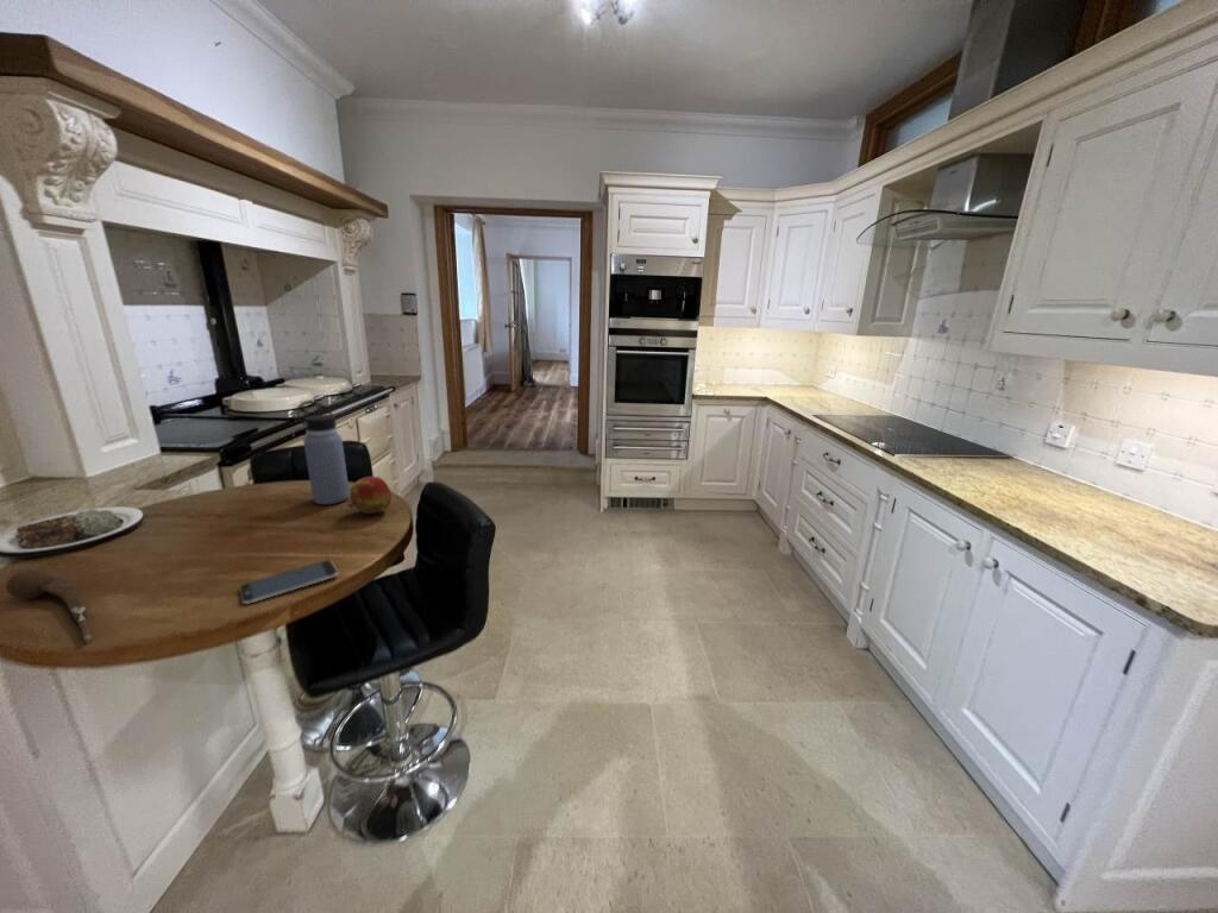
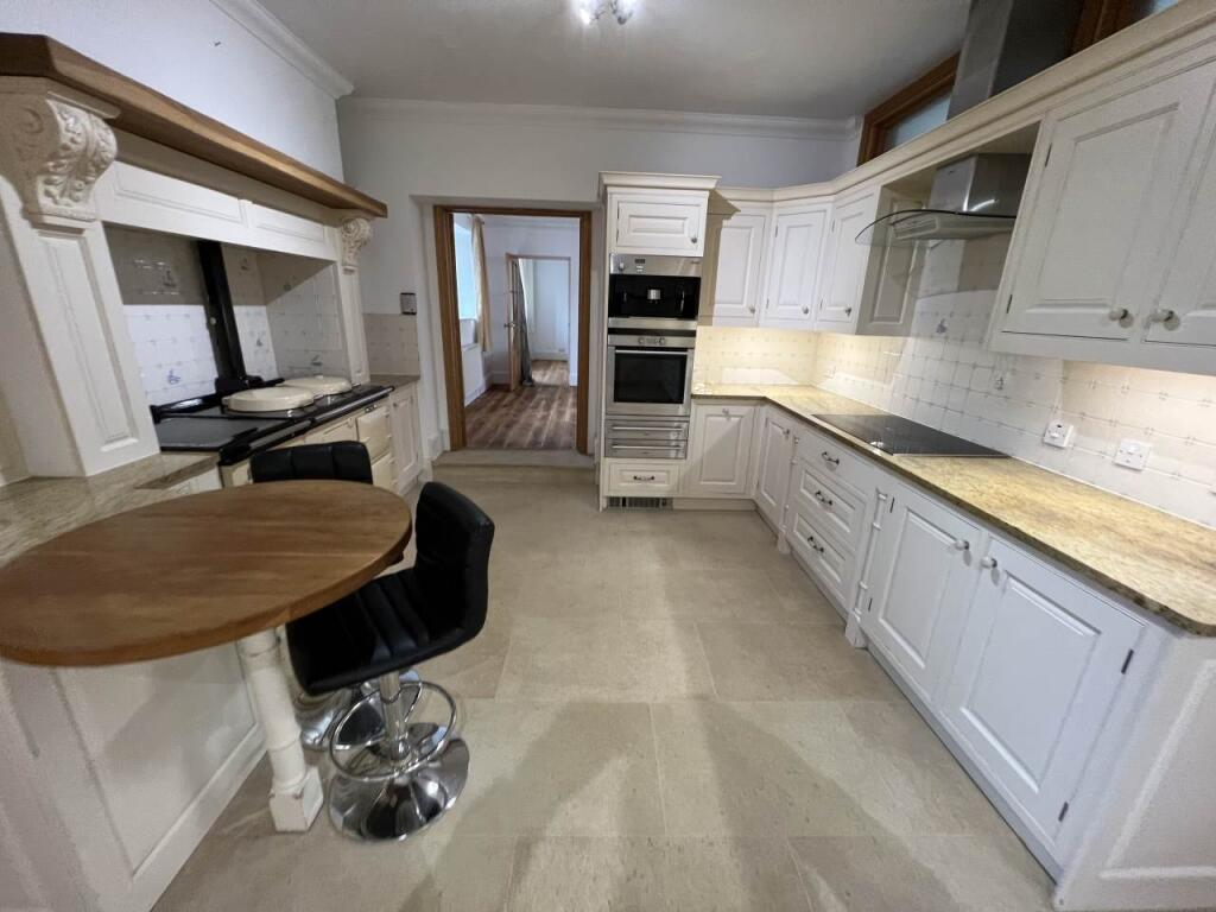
- water bottle [296,401,350,505]
- fruit [345,476,393,515]
- spoon [5,567,93,643]
- smartphone [238,559,339,605]
- plate [0,505,144,559]
